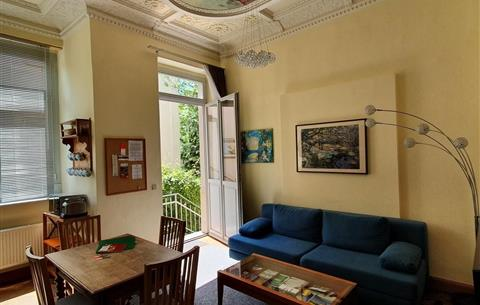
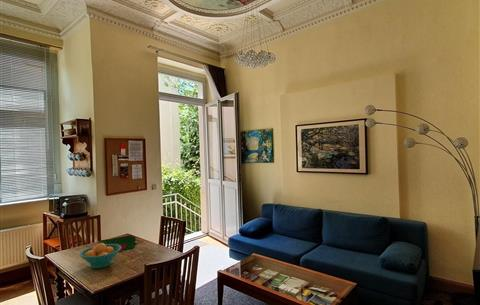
+ fruit bowl [78,242,122,269]
